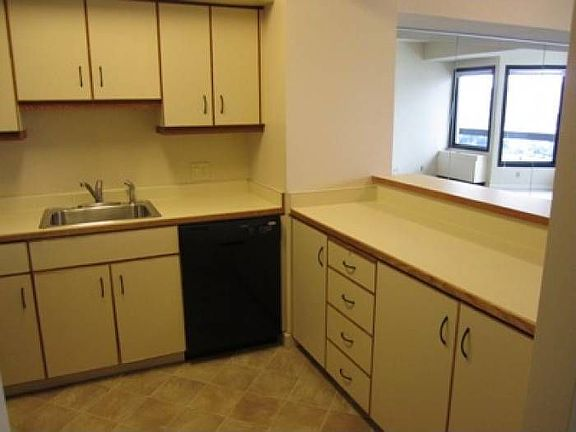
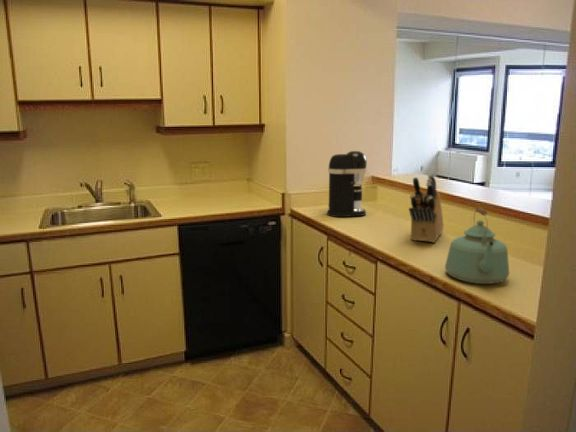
+ kettle [444,205,510,285]
+ coffee maker [326,150,368,218]
+ knife block [408,173,445,243]
